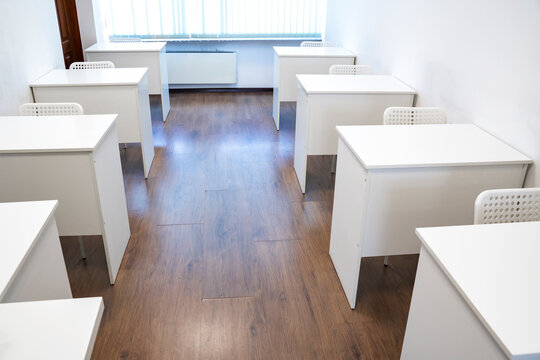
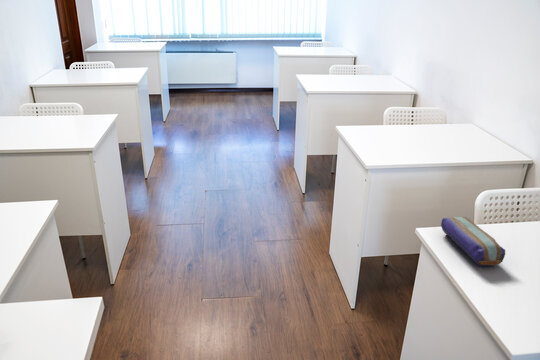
+ pencil case [440,216,506,267]
